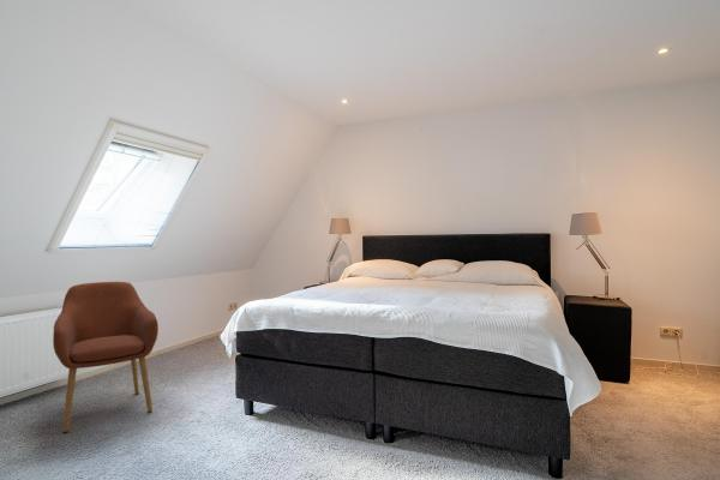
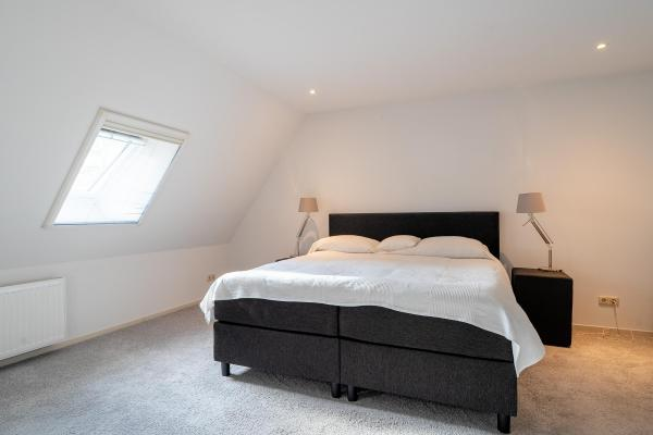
- armchair [52,281,160,434]
